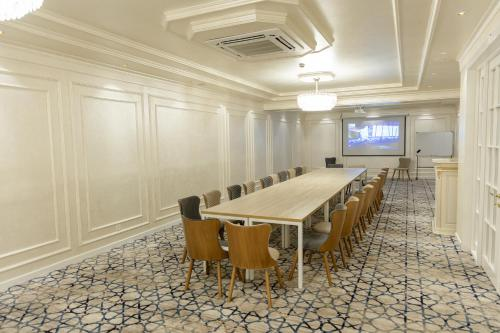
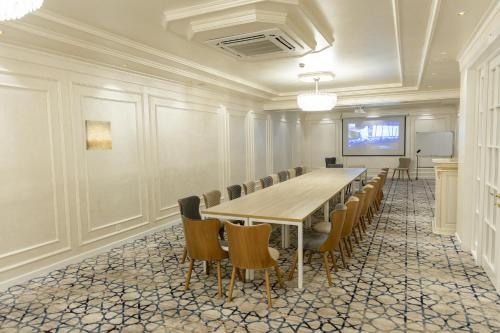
+ wall art [84,119,113,151]
